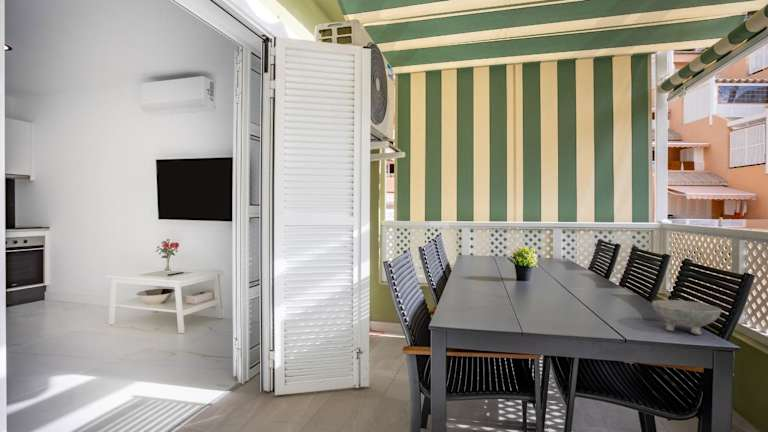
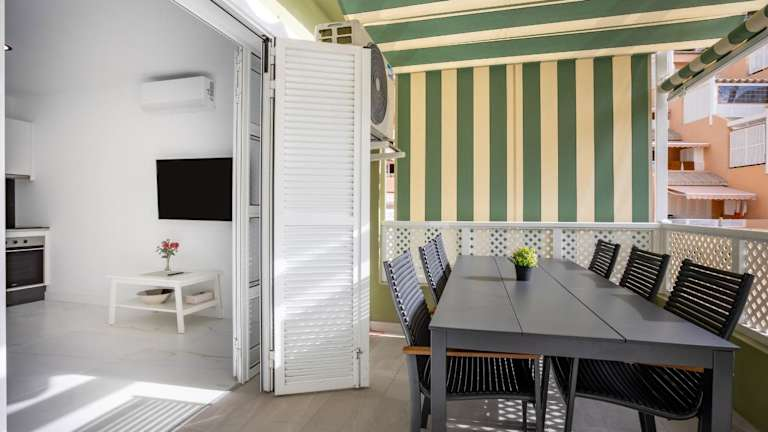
- bowl [651,299,723,335]
